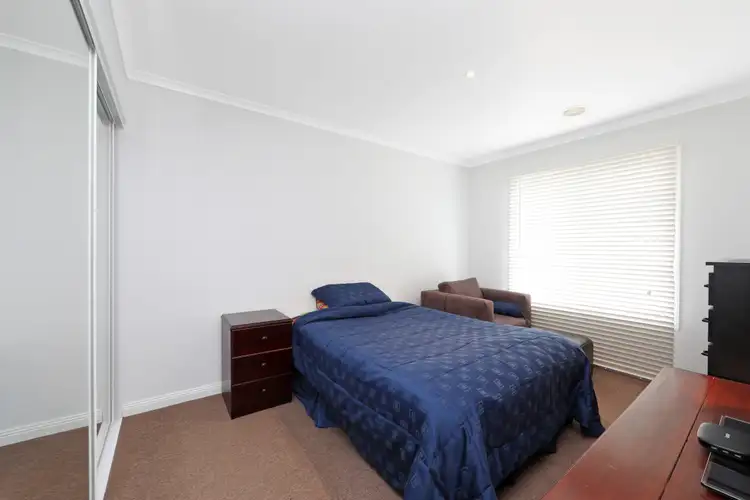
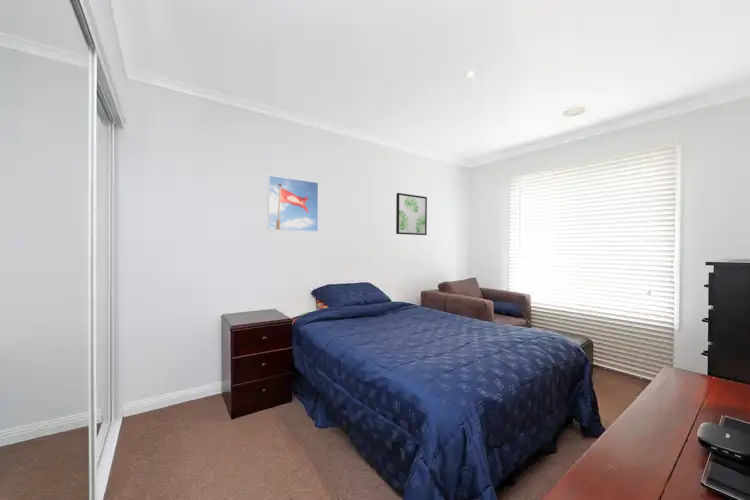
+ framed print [267,174,319,233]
+ wall art [395,192,428,236]
